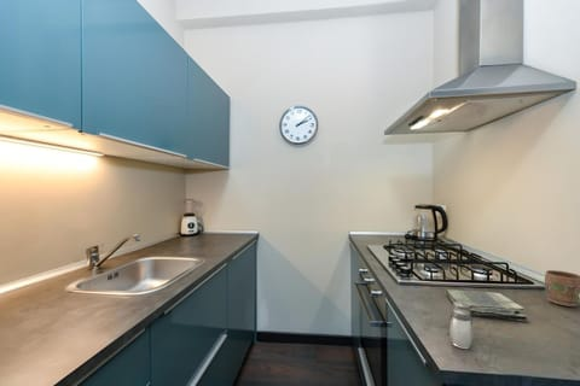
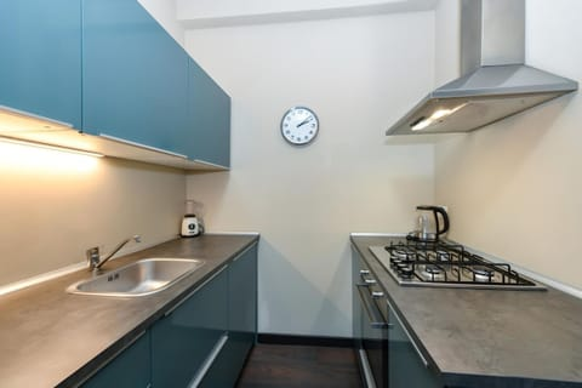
- mug [544,269,580,308]
- dish towel [445,288,529,322]
- salt and pepper shaker [448,302,474,350]
